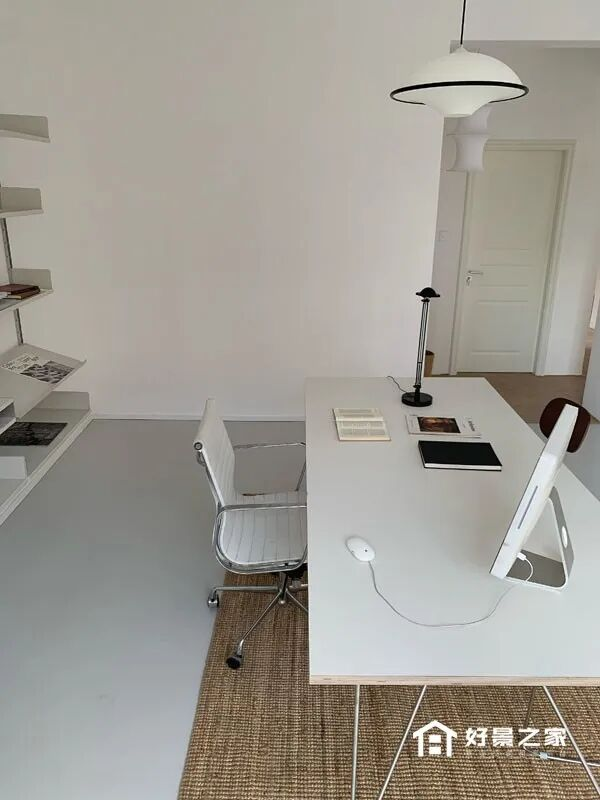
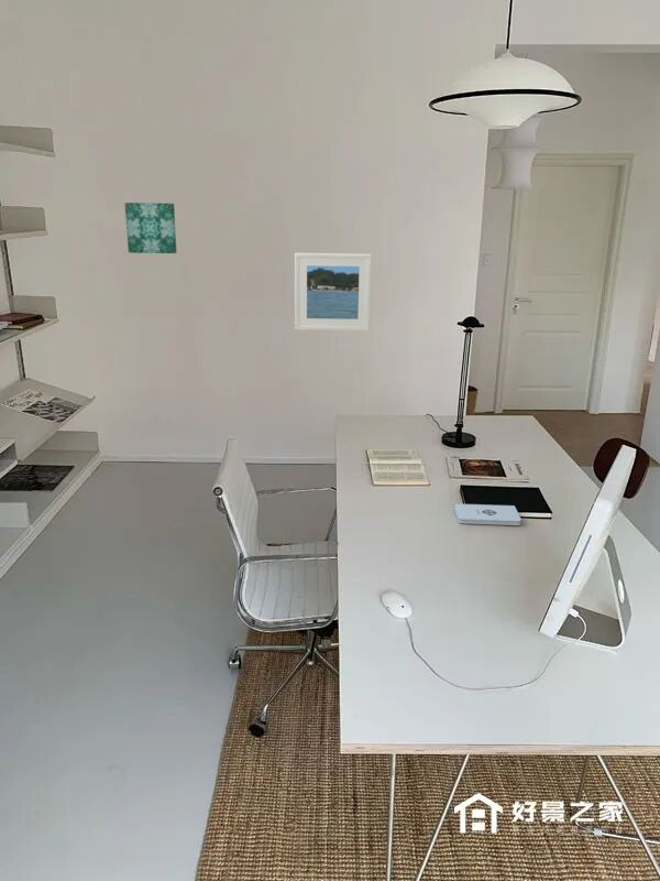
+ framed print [294,252,373,333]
+ notepad [453,503,522,526]
+ wall art [124,202,178,254]
